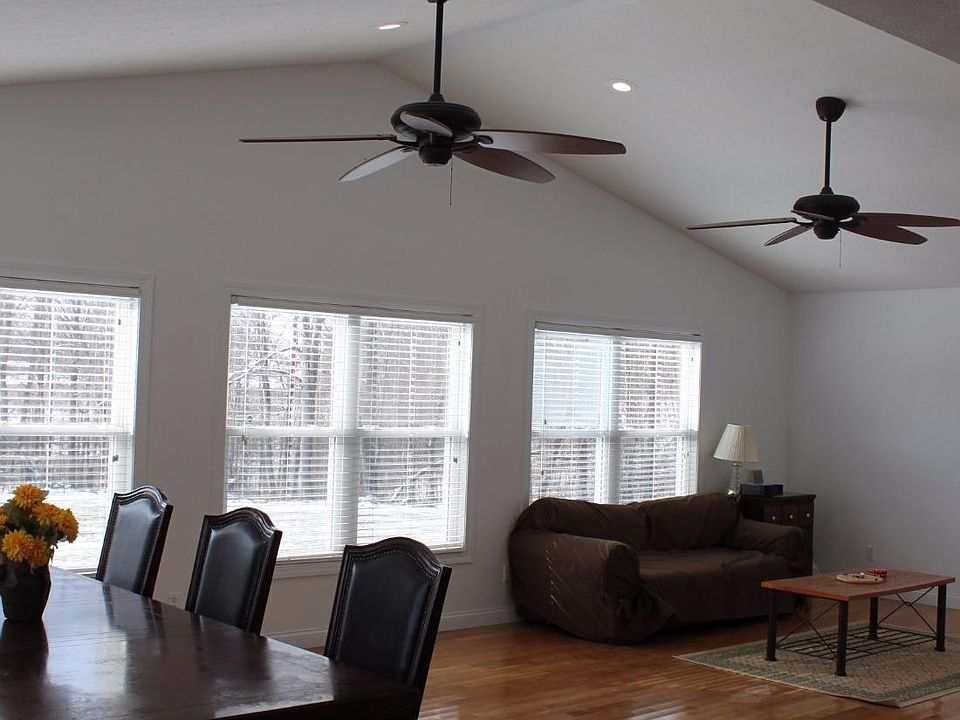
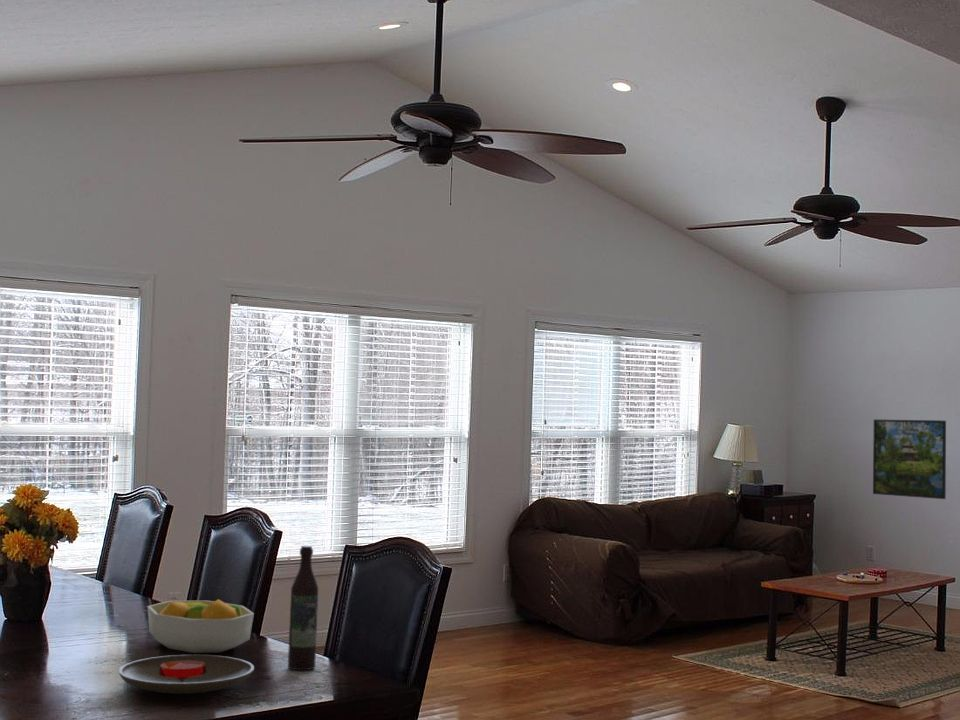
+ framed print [872,418,947,500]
+ wine bottle [287,545,319,671]
+ plate [118,654,255,695]
+ fruit bowl [146,598,255,654]
